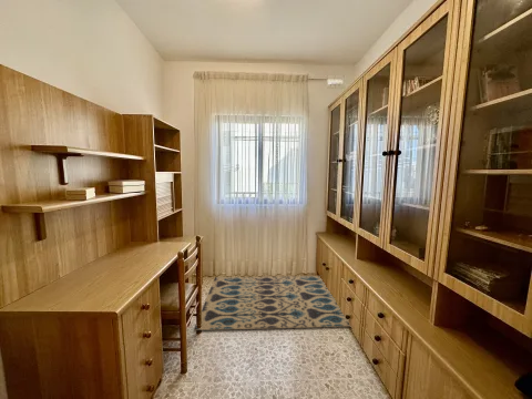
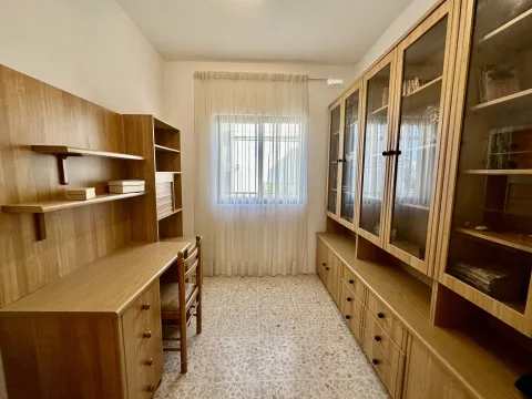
- rug [193,275,351,331]
